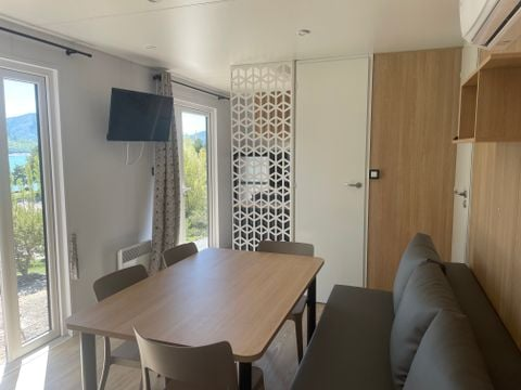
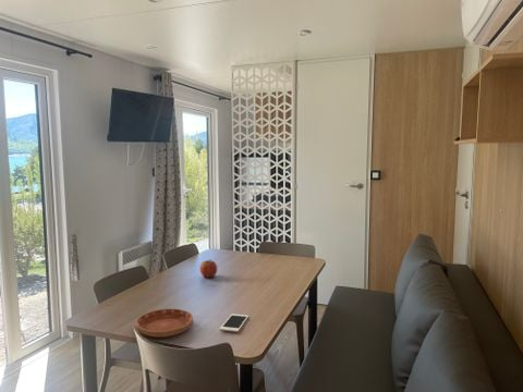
+ saucer [135,308,194,339]
+ fruit [198,258,218,279]
+ cell phone [219,313,250,333]
